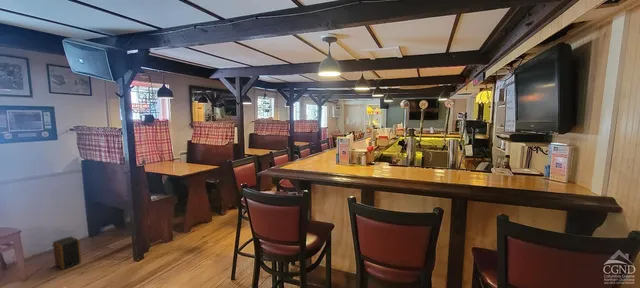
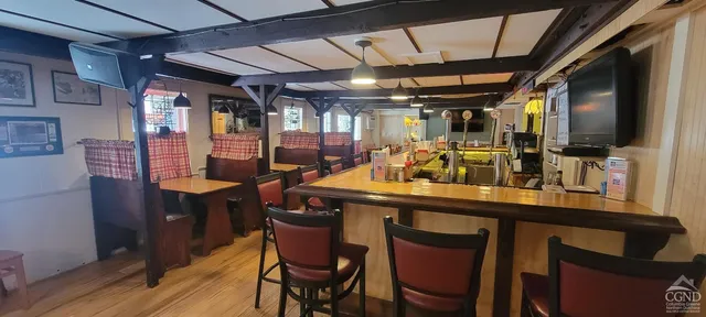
- speaker [52,236,82,270]
